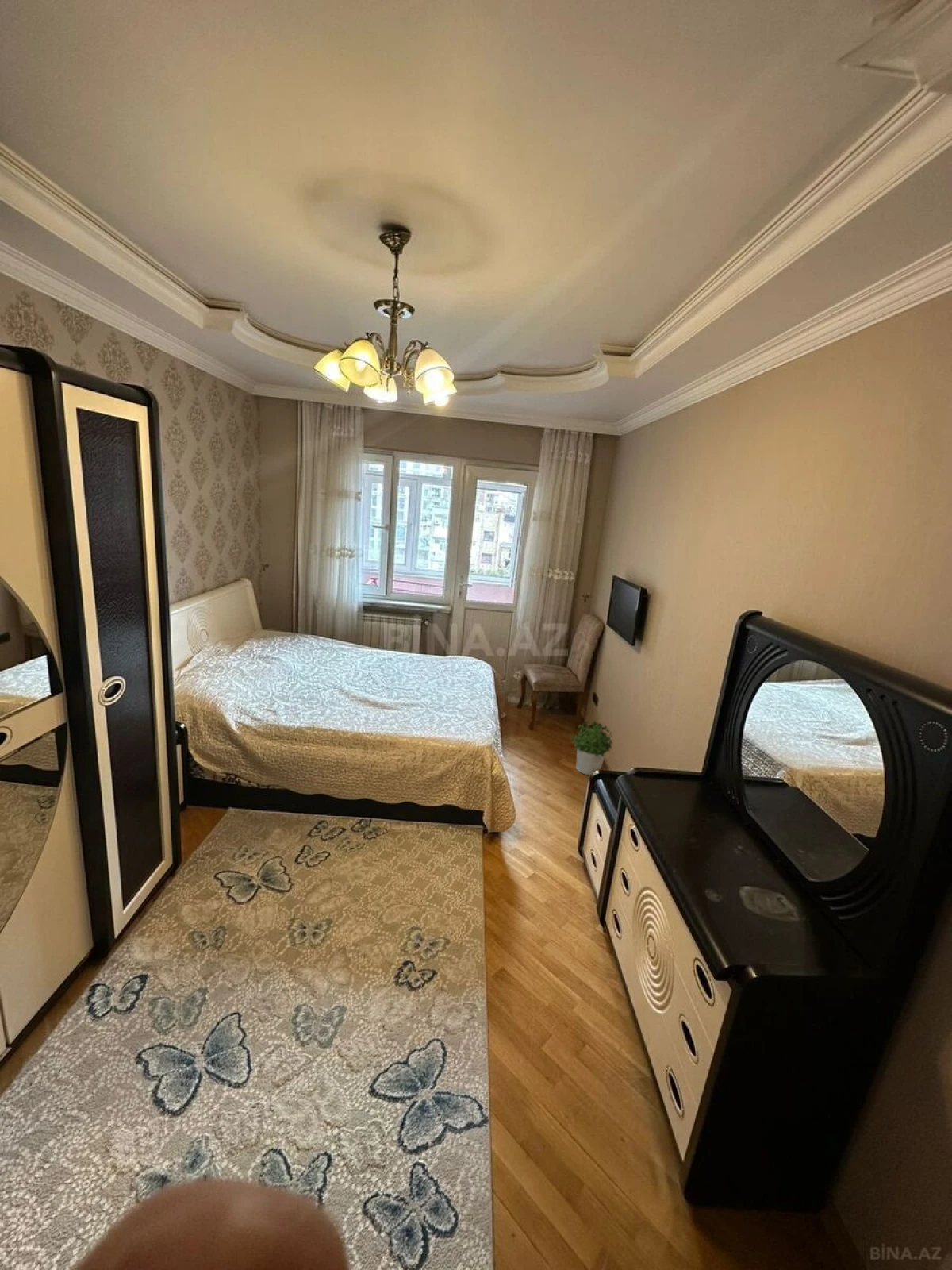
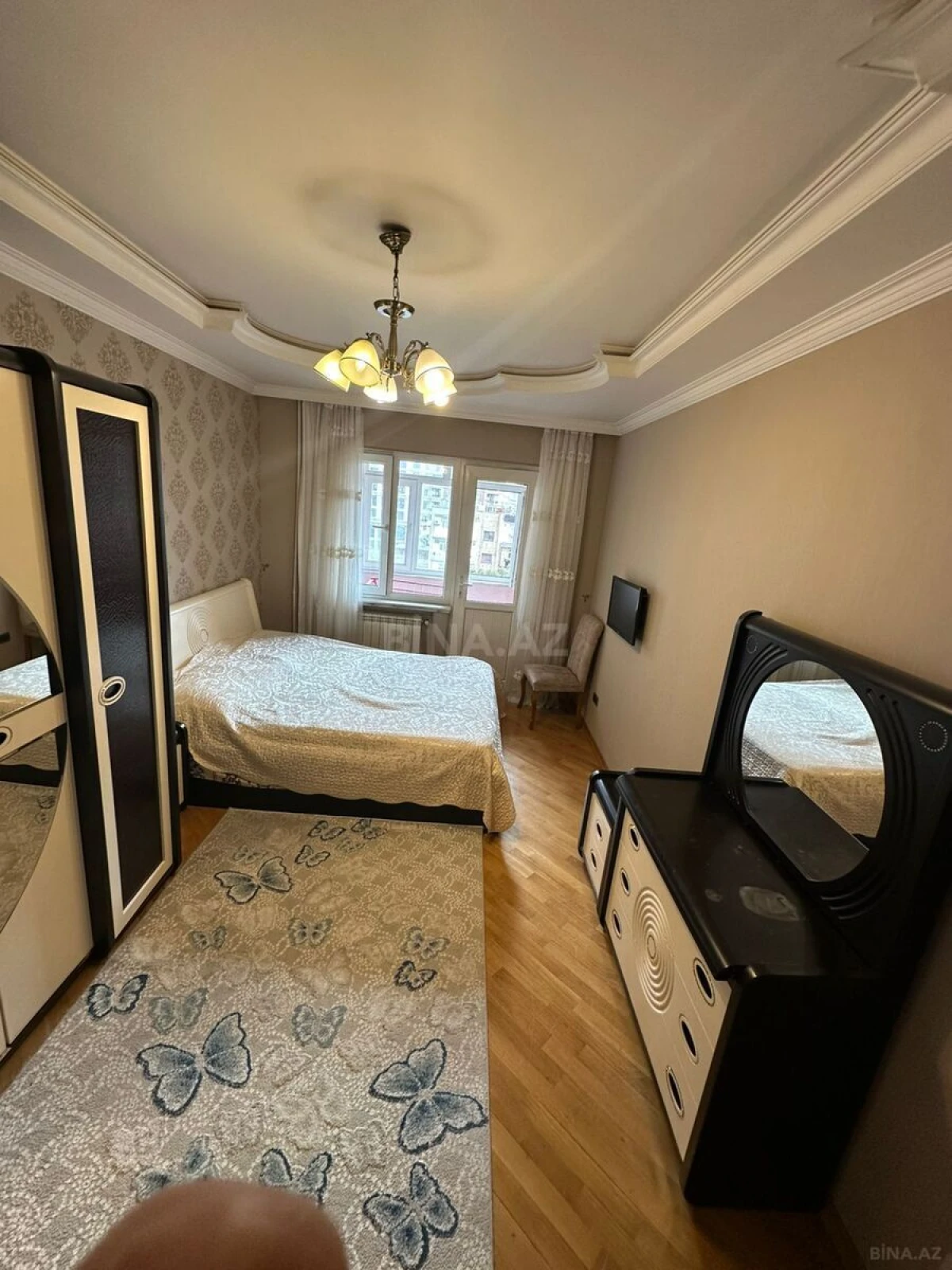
- potted plant [570,718,613,776]
